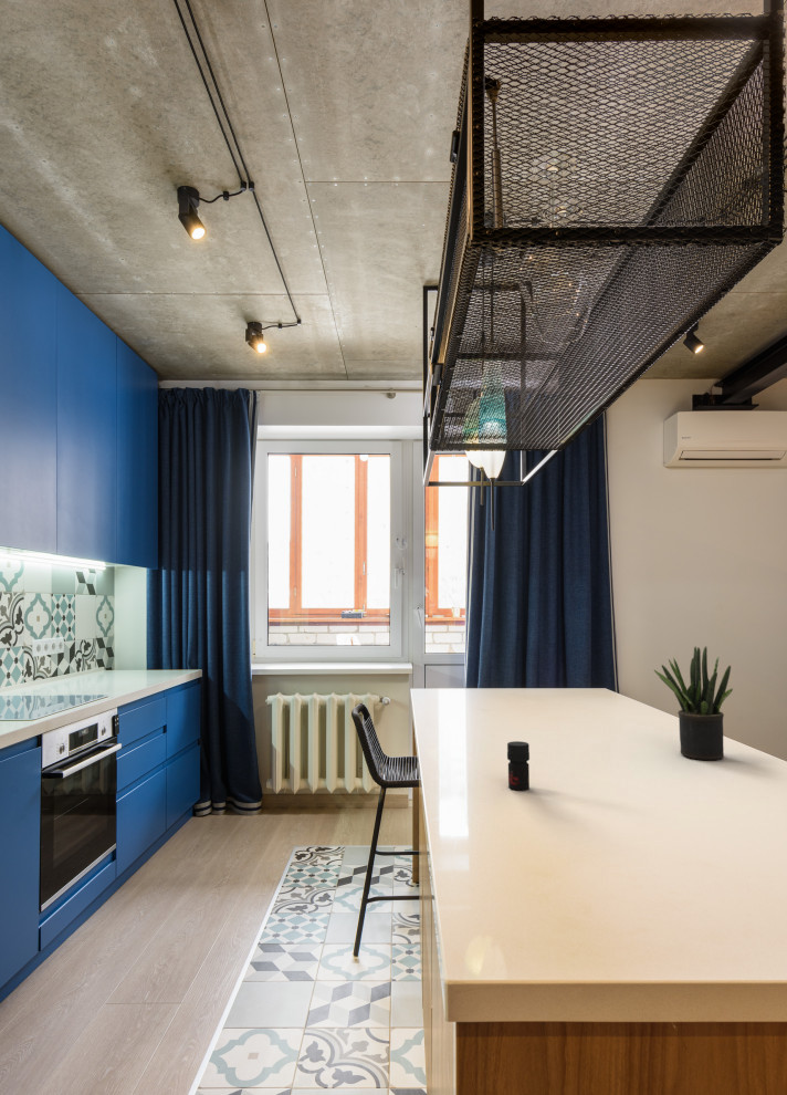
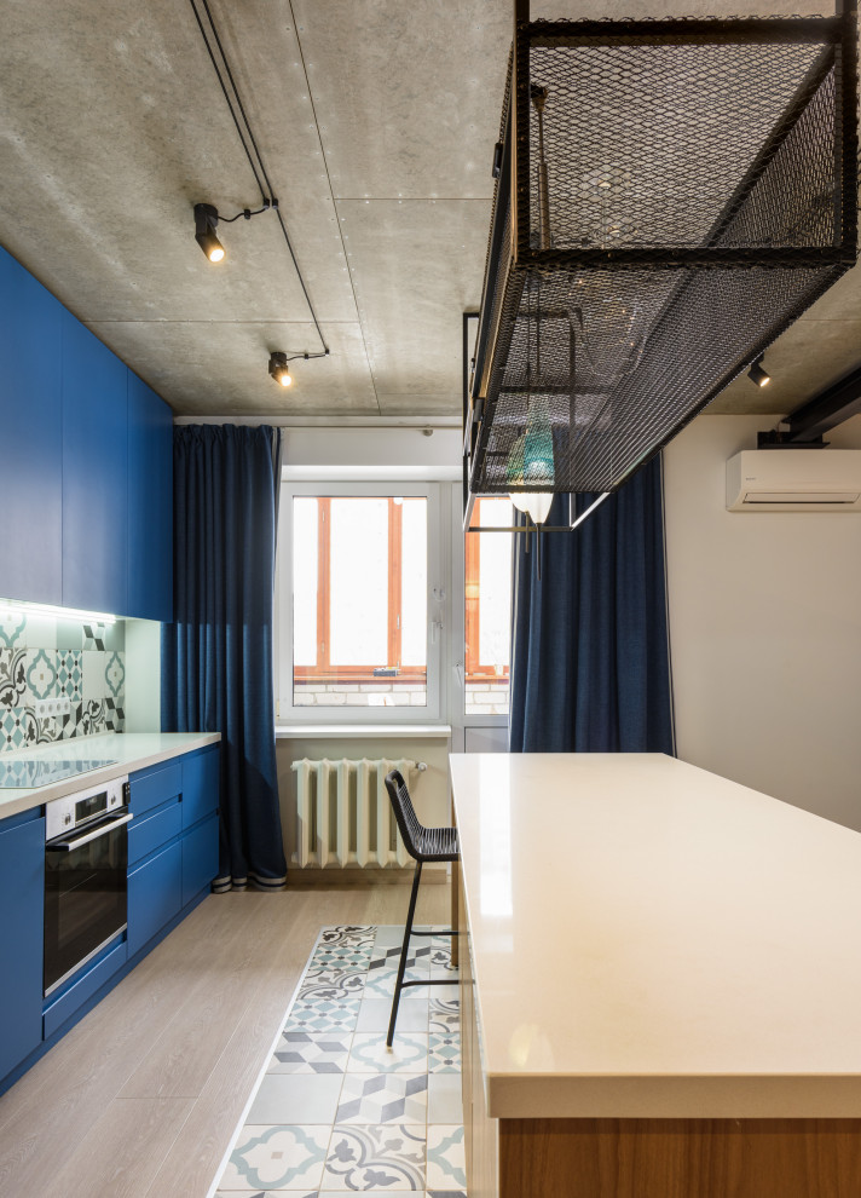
- jar [506,740,531,791]
- potted plant [653,645,734,761]
